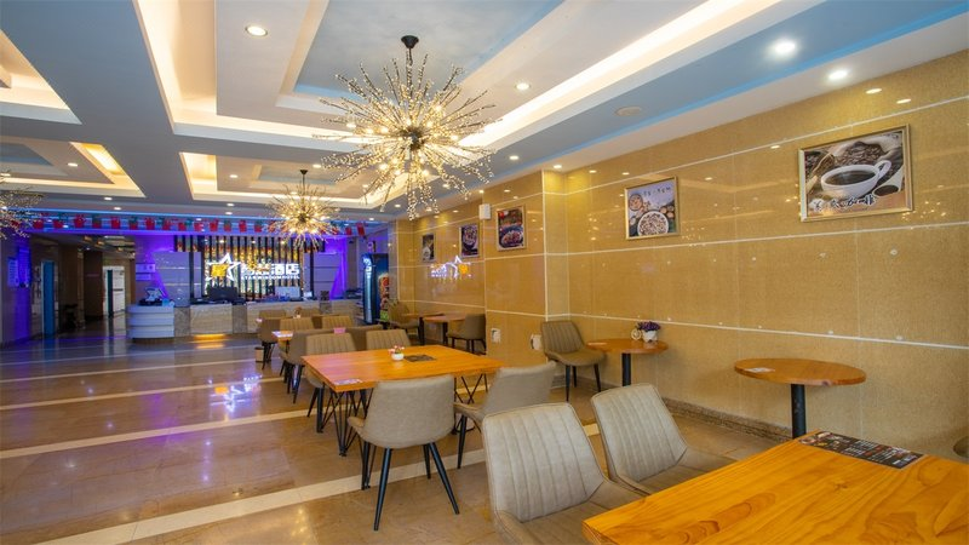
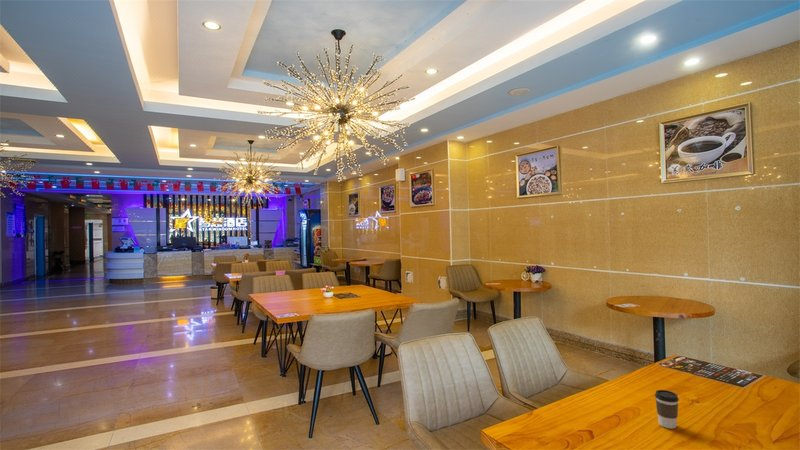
+ coffee cup [654,389,680,430]
